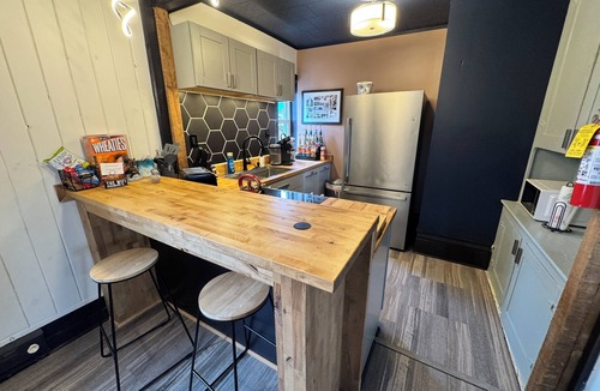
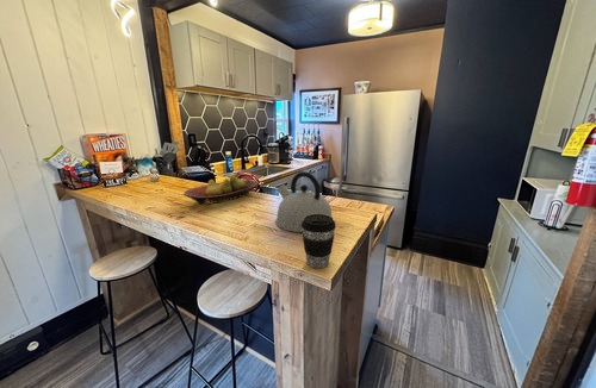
+ fruit bowl [182,175,260,206]
+ coffee cup [302,214,337,269]
+ kettle [274,170,335,233]
